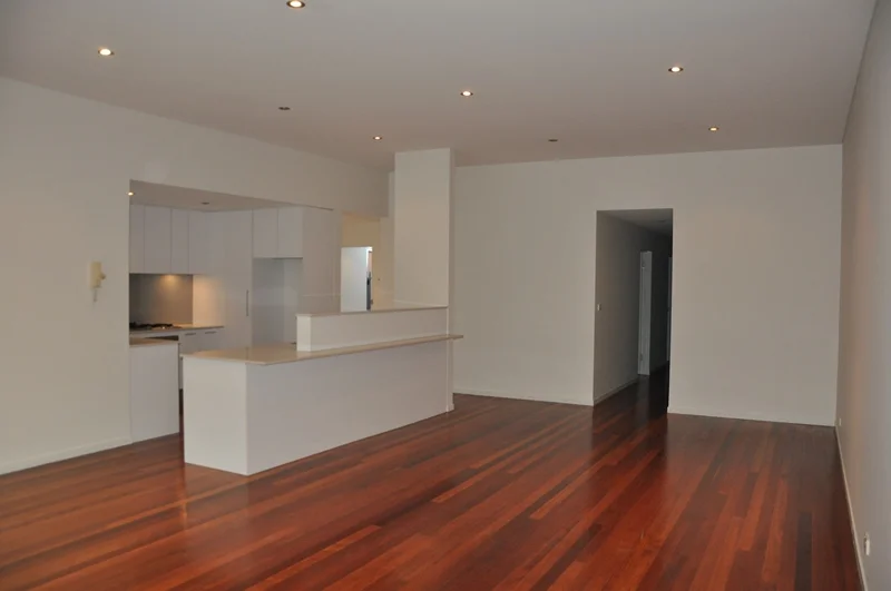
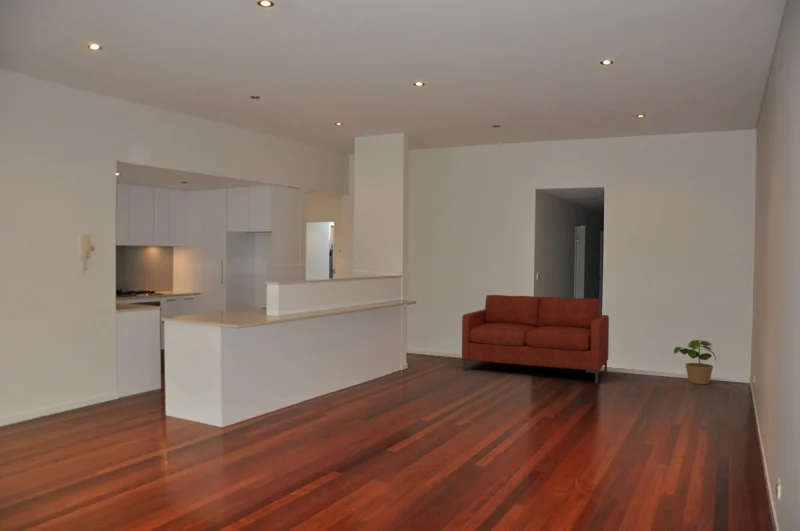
+ potted plant [673,339,717,385]
+ sofa [461,294,610,384]
